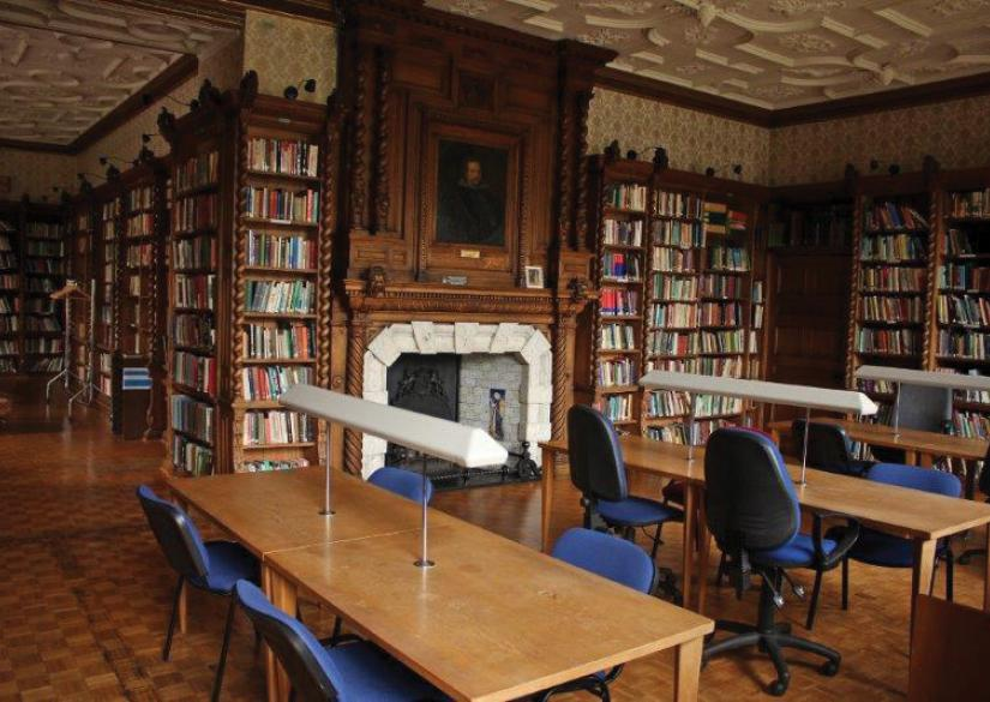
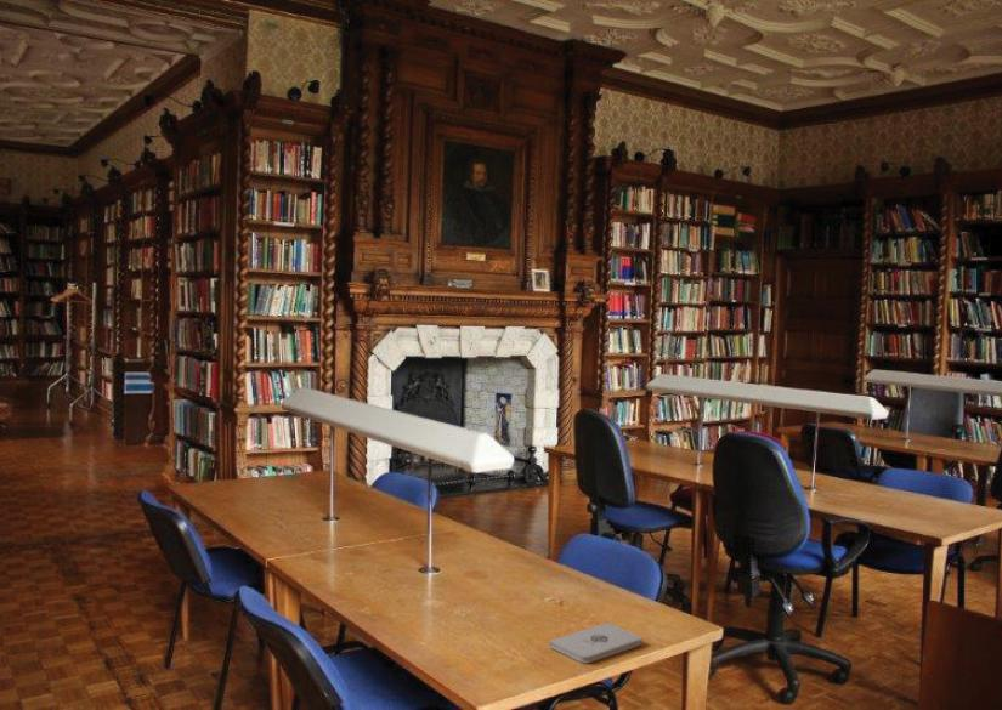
+ notepad [548,621,642,665]
